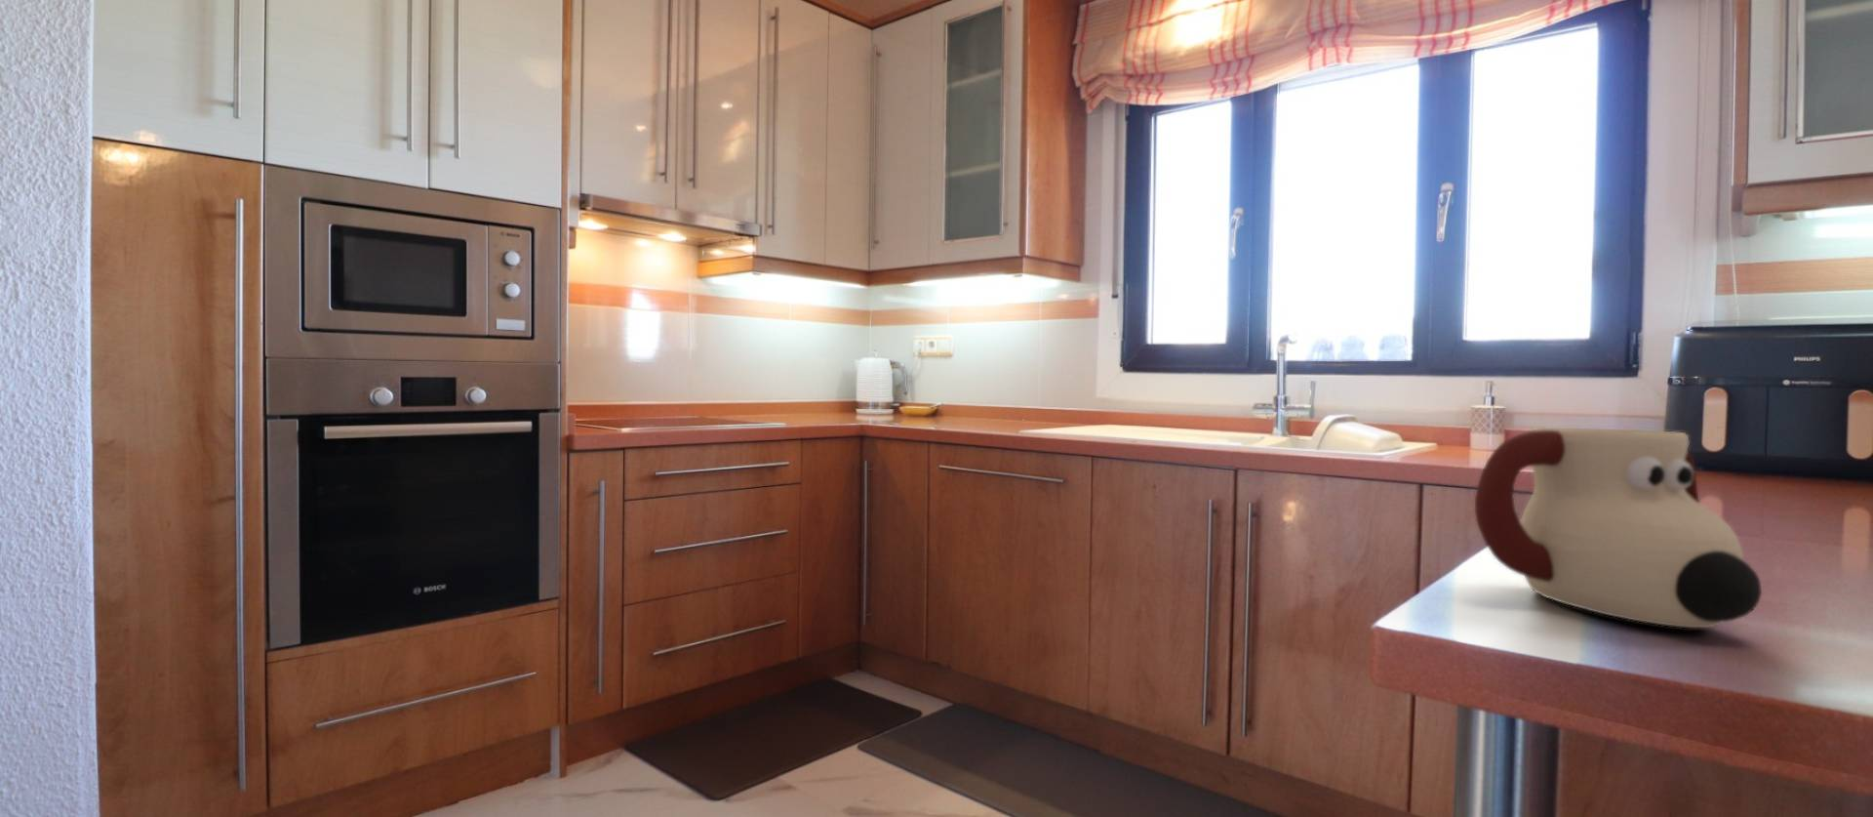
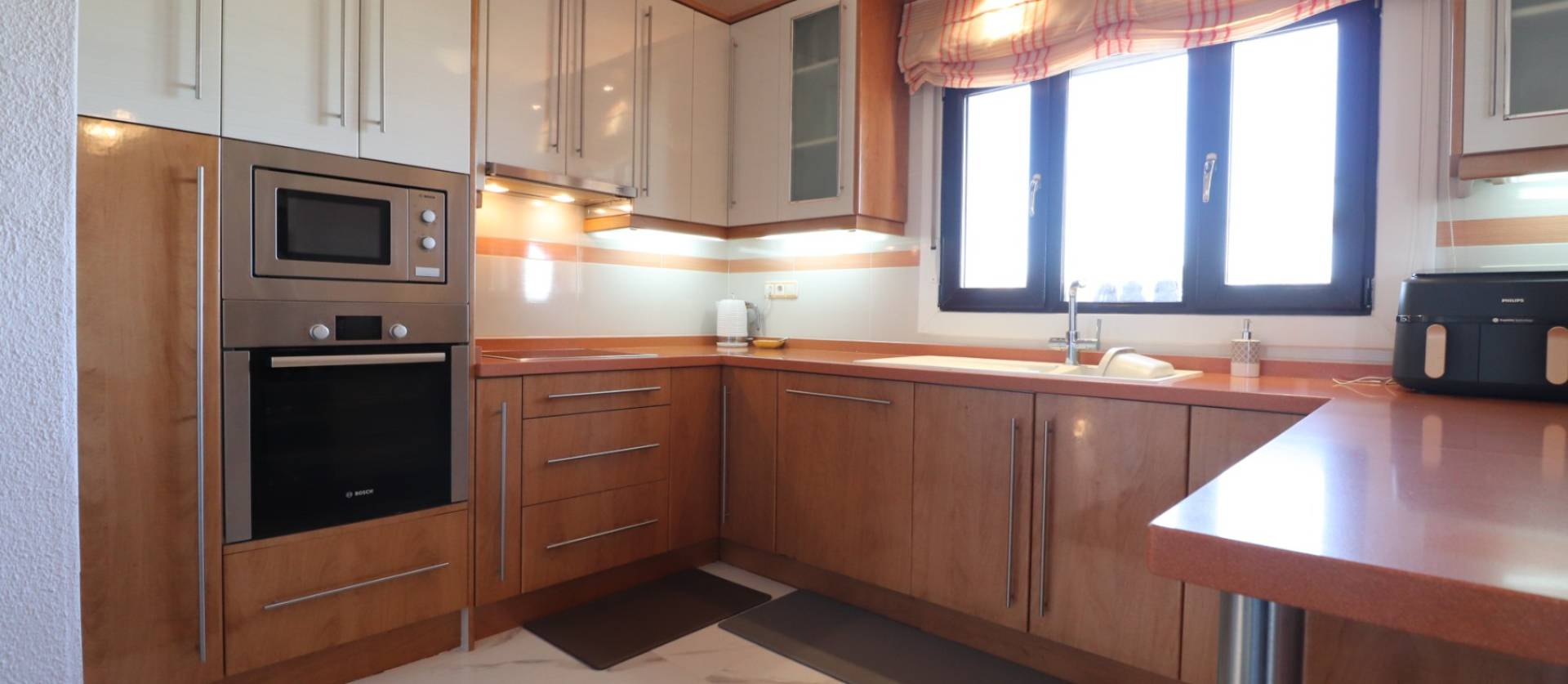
- mug [1474,428,1763,628]
